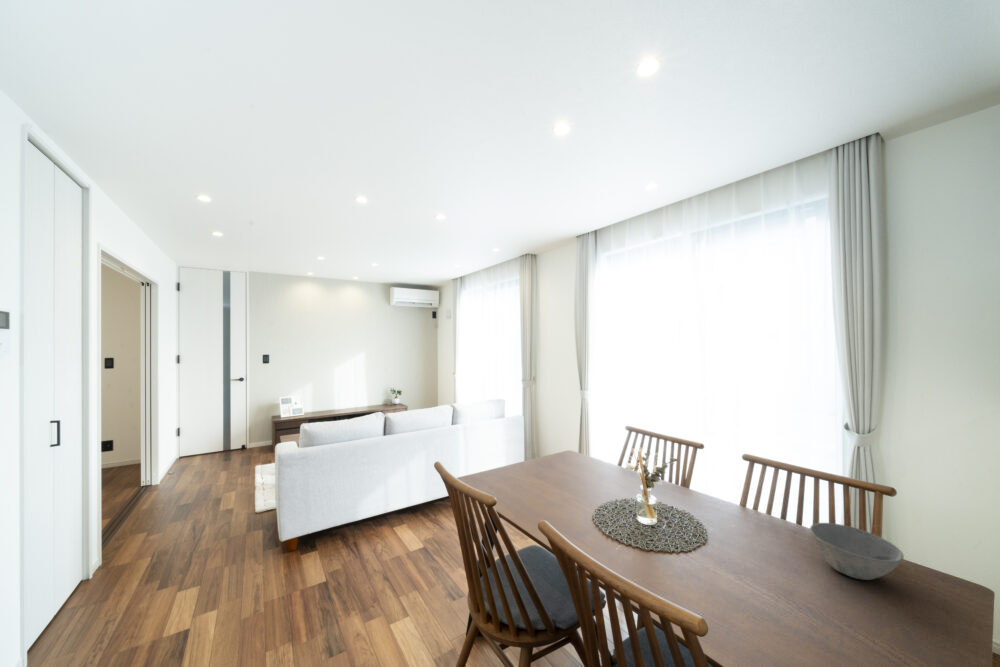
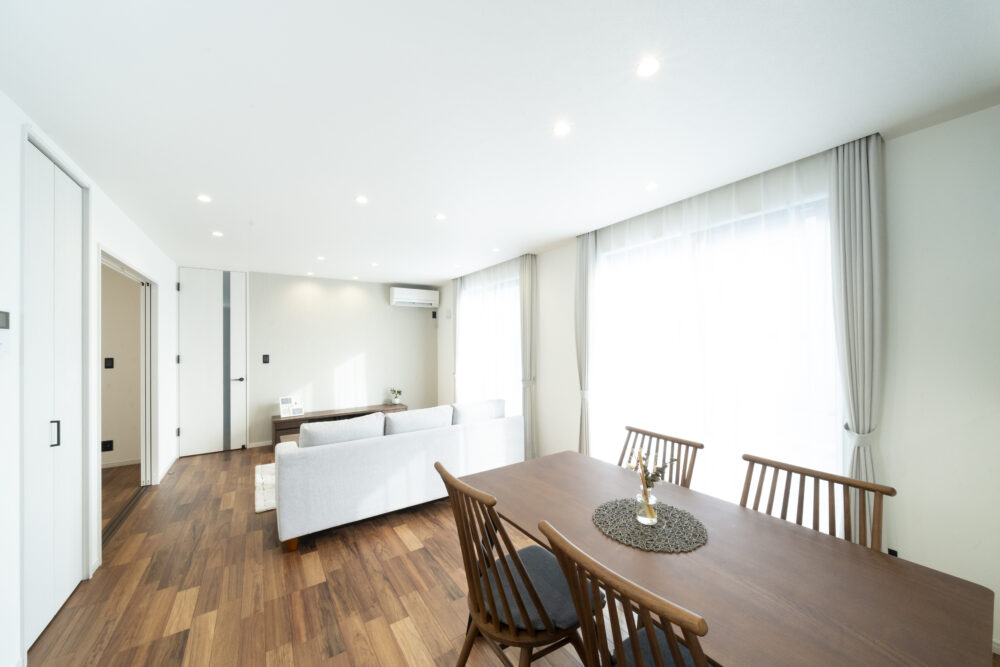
- bowl [809,522,905,581]
